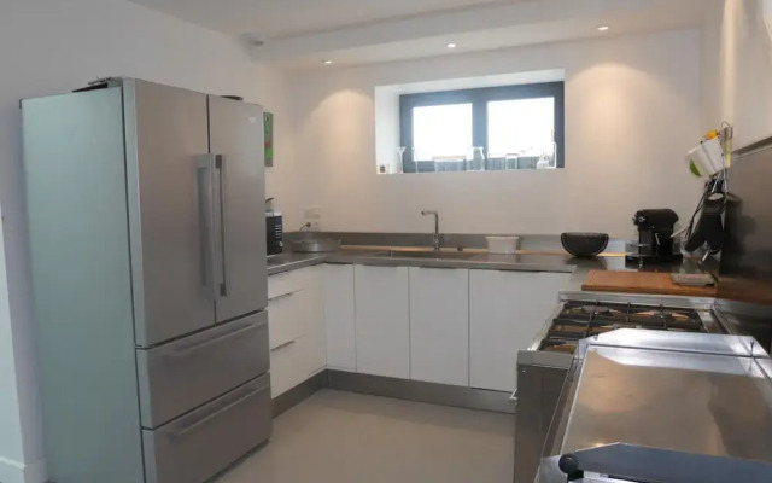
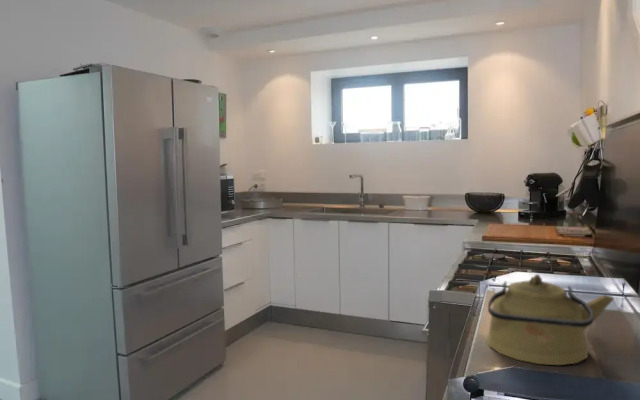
+ kettle [485,273,615,366]
